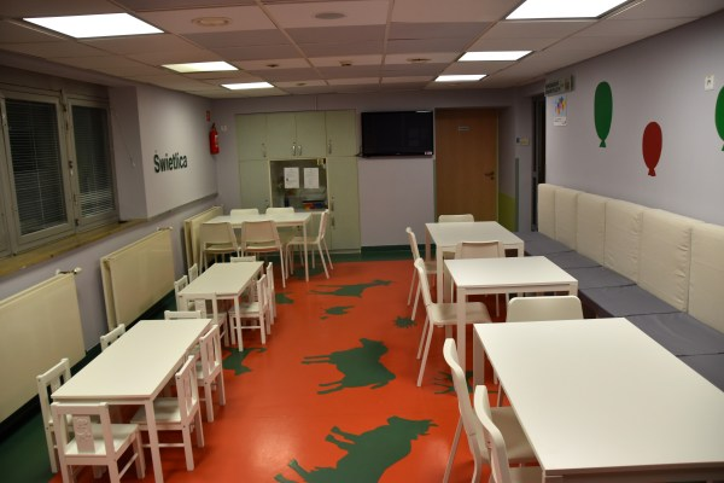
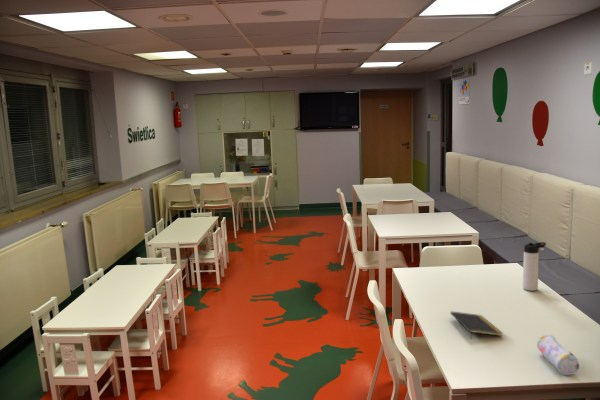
+ thermos bottle [521,241,547,292]
+ notepad [449,310,504,339]
+ pencil case [536,334,580,376]
